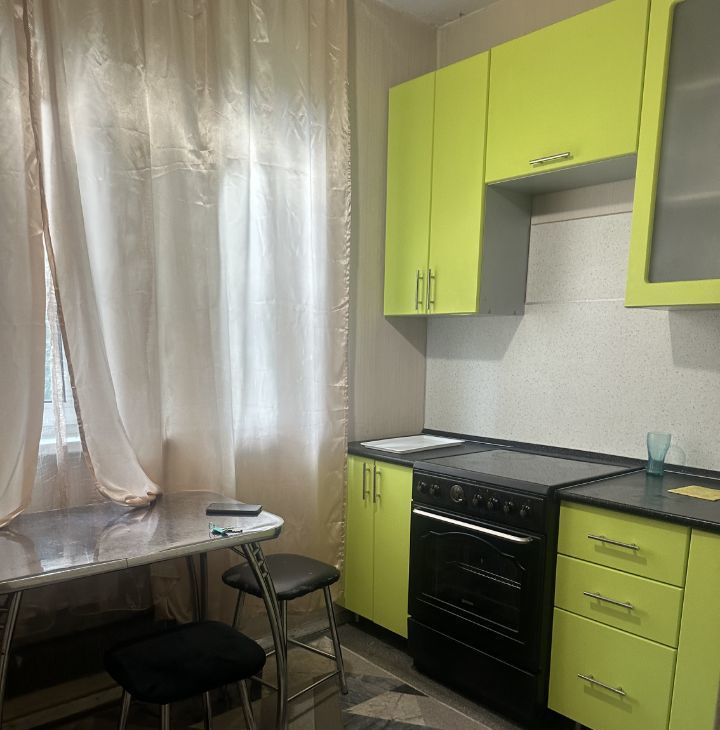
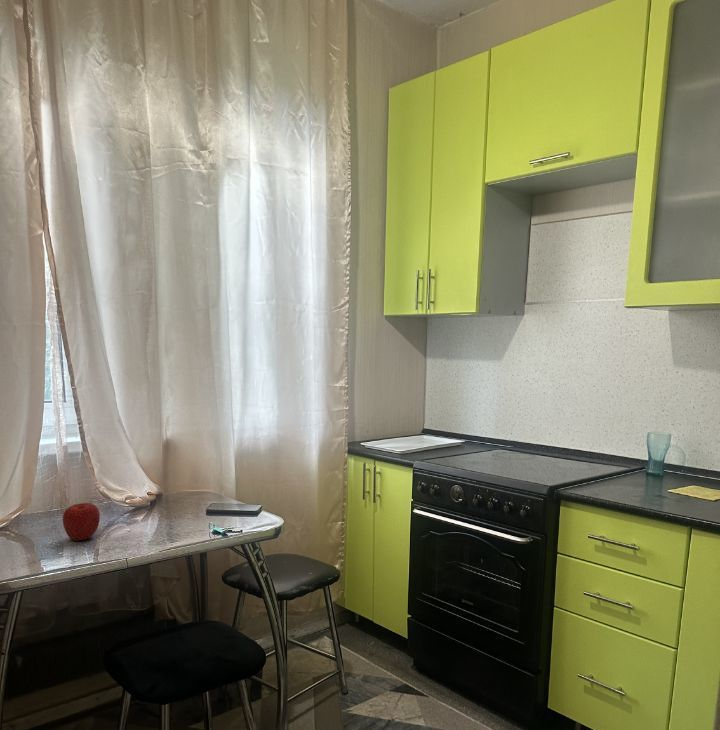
+ apple [62,502,101,542]
